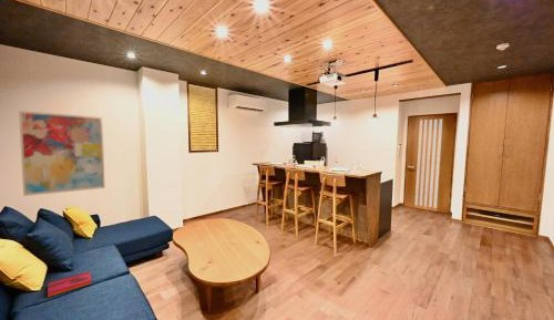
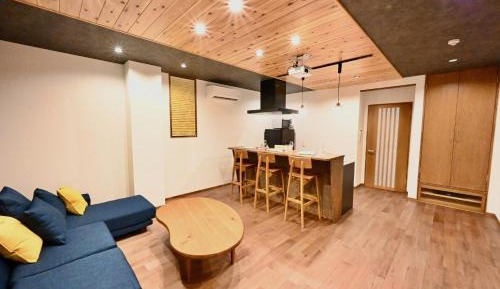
- wall art [18,110,106,197]
- hardback book [47,270,93,298]
